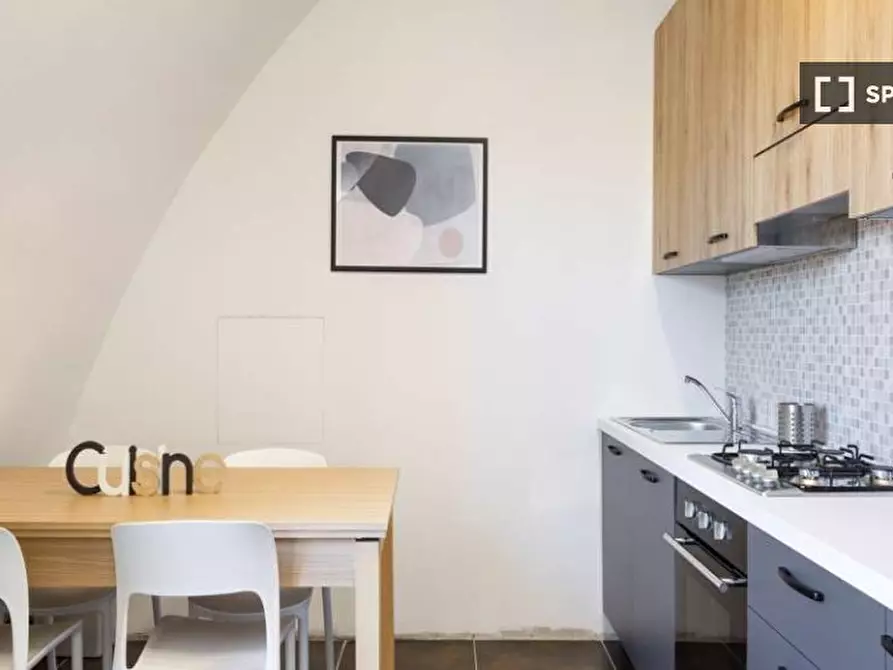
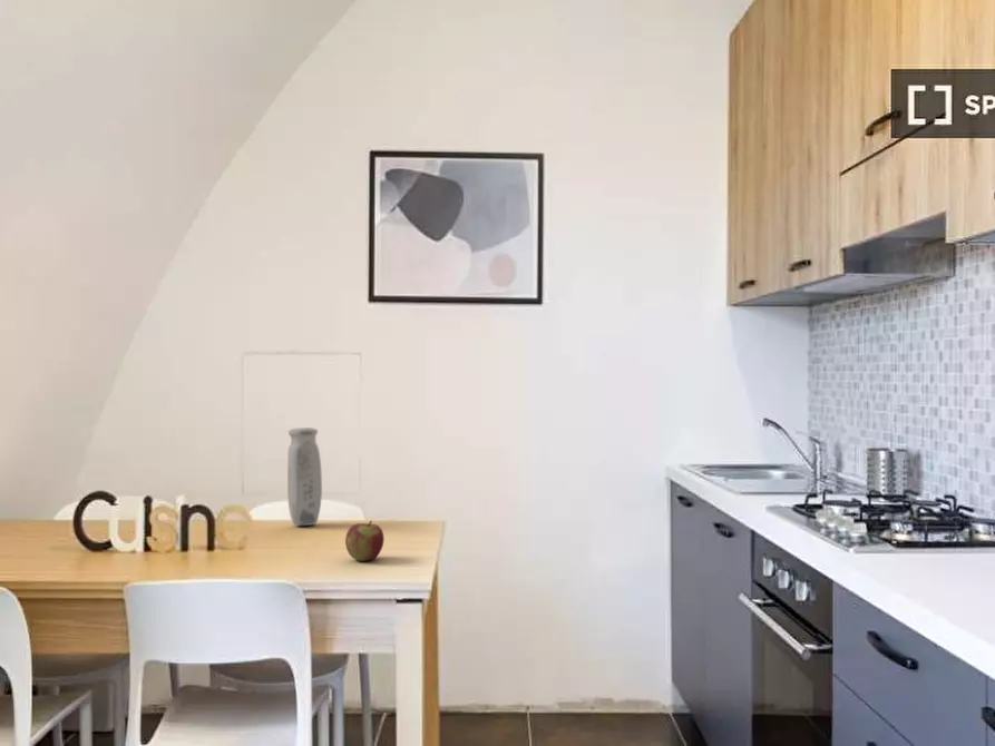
+ apple [344,520,386,562]
+ vase [286,426,323,527]
